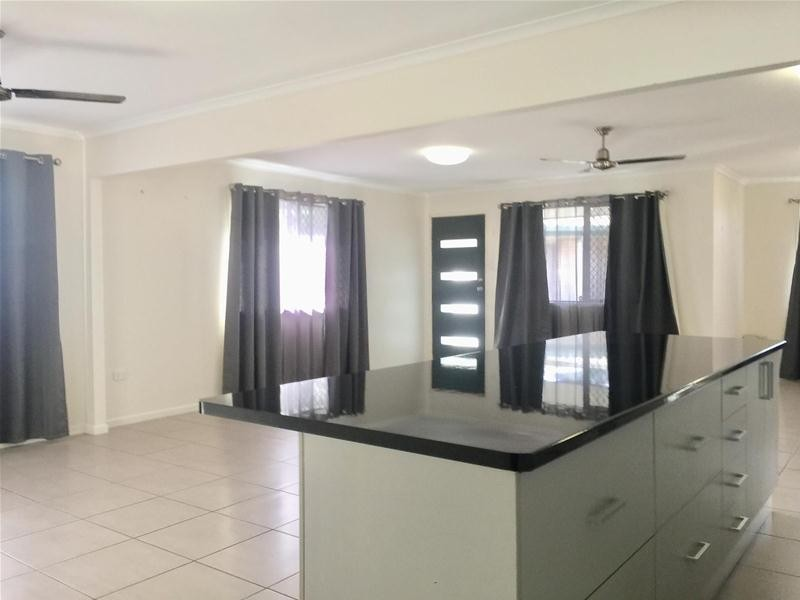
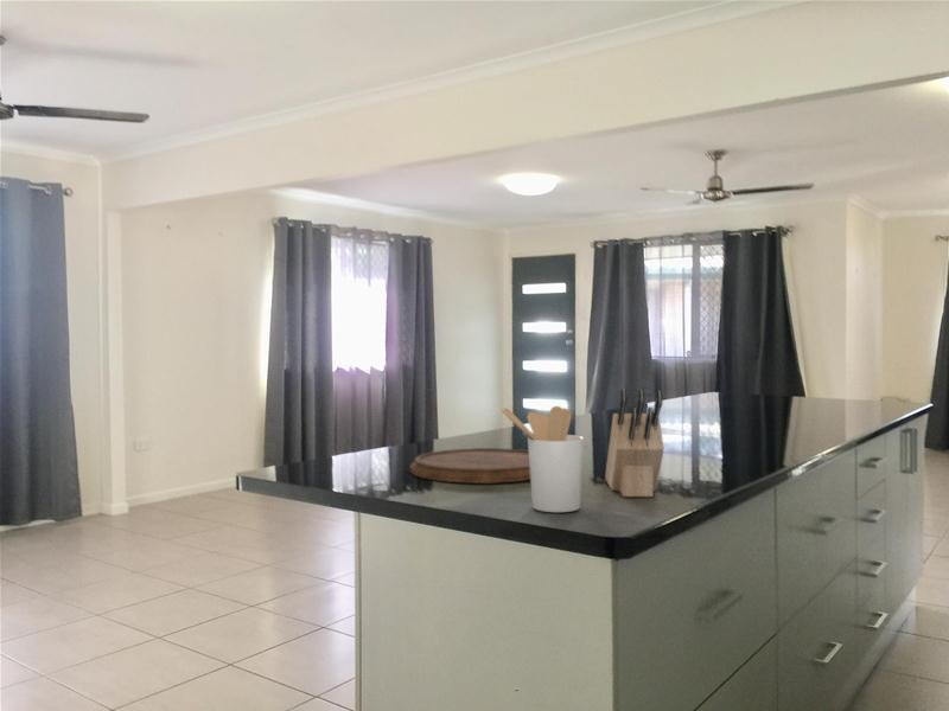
+ knife block [604,387,665,498]
+ utensil holder [501,405,585,513]
+ cutting board [409,447,530,483]
